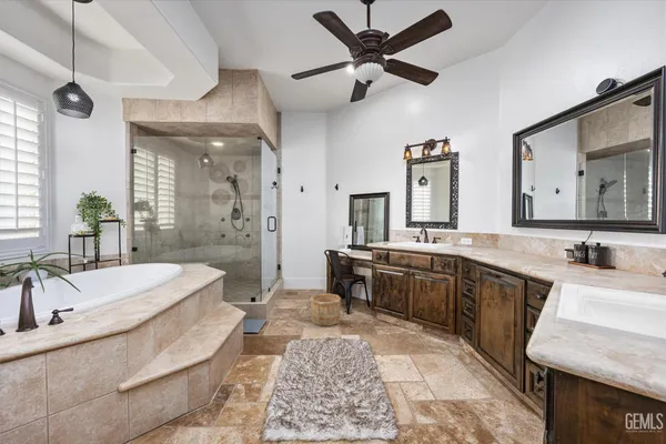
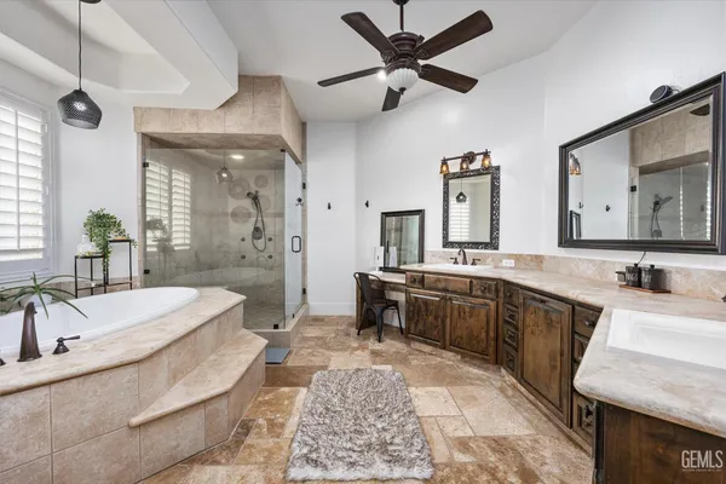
- wooden bucket [309,293,342,327]
